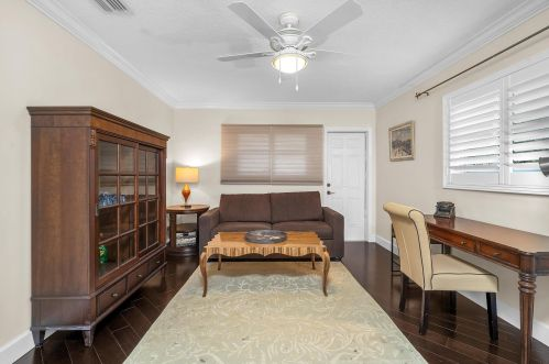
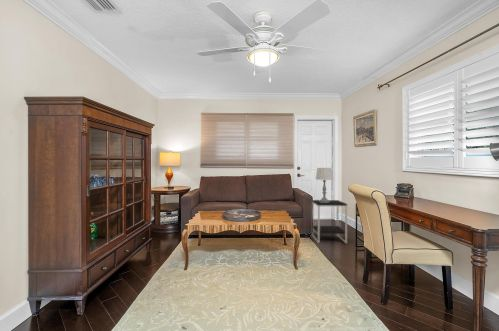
+ table lamp [315,167,335,202]
+ side table [311,199,348,244]
